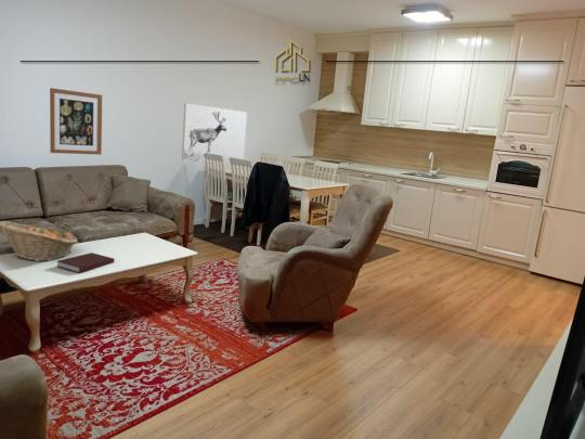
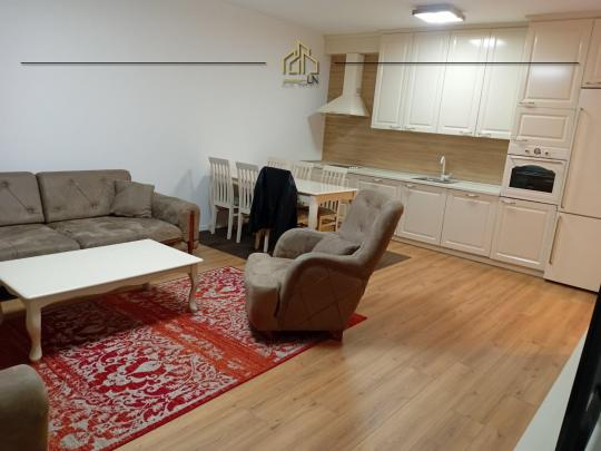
- fruit basket [0,220,79,262]
- wall art [49,87,103,156]
- notebook [55,251,115,274]
- wall art [181,102,248,163]
